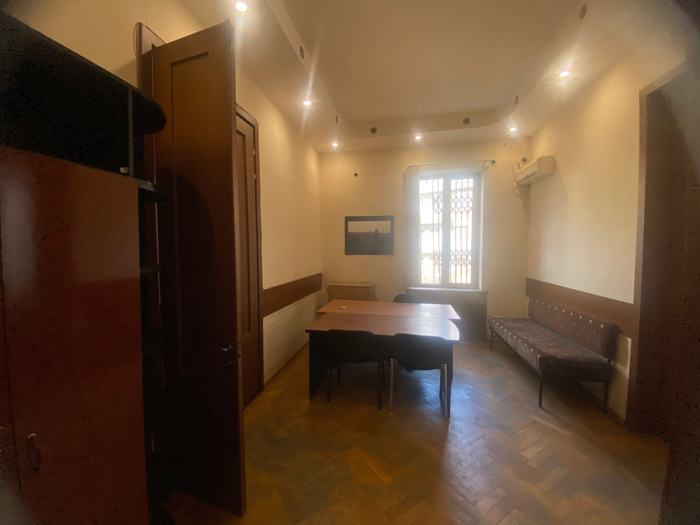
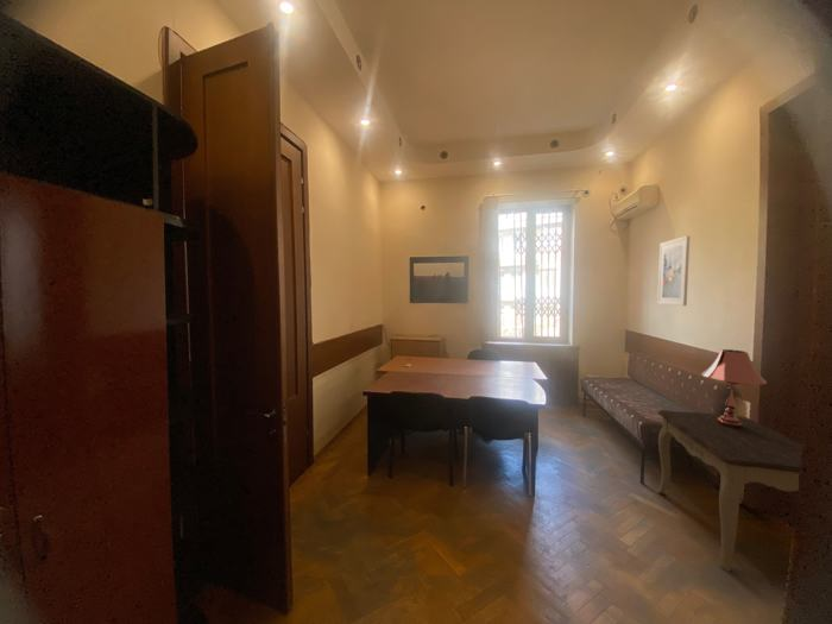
+ side table [656,409,805,573]
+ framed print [656,234,691,307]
+ table lamp [700,348,768,429]
